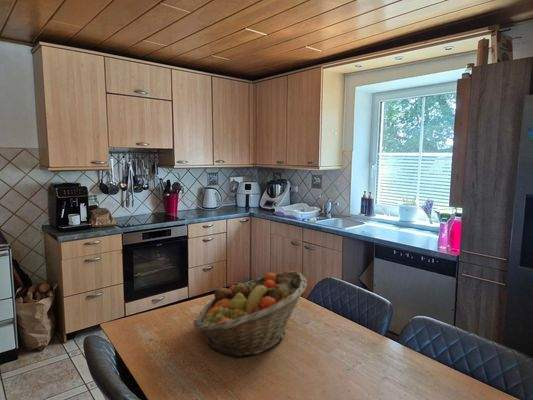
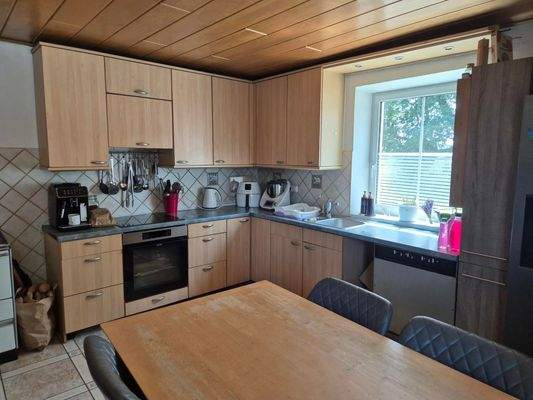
- fruit basket [192,270,308,359]
